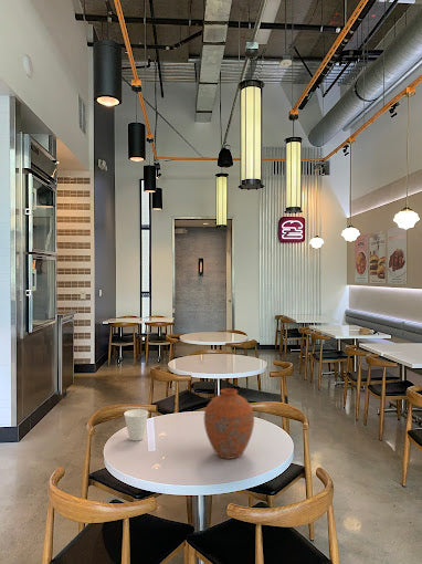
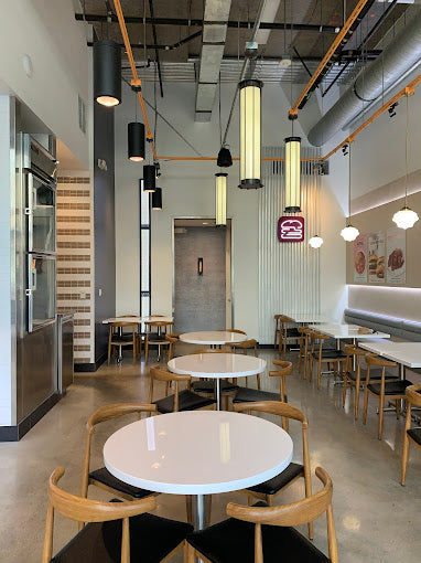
- cup [123,408,149,442]
- vase [203,387,255,460]
